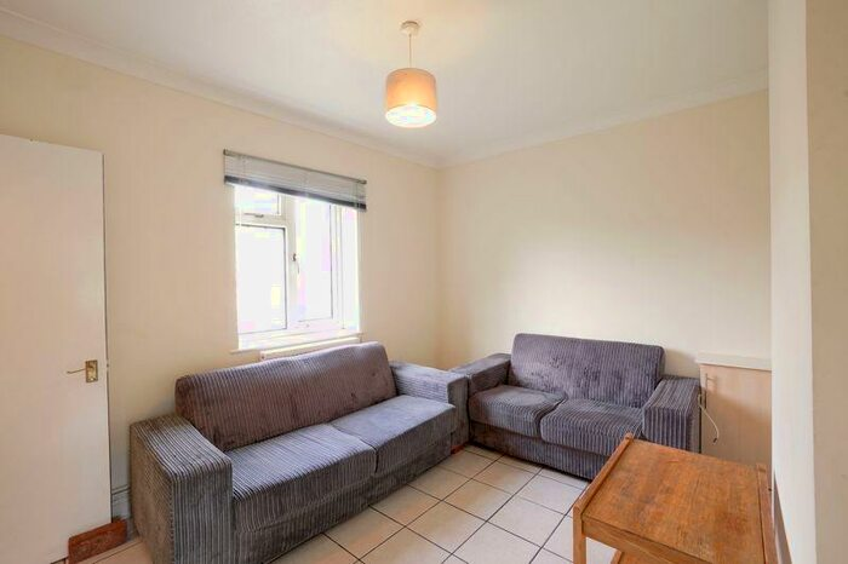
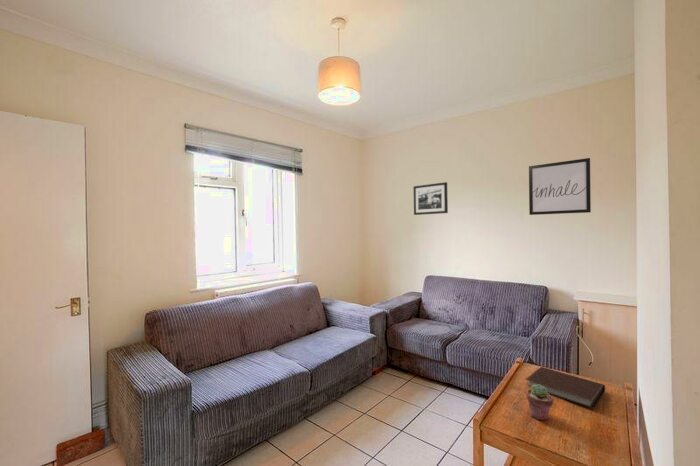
+ notebook [525,366,606,409]
+ potted succulent [525,384,554,421]
+ wall art [528,157,592,216]
+ picture frame [413,181,449,216]
